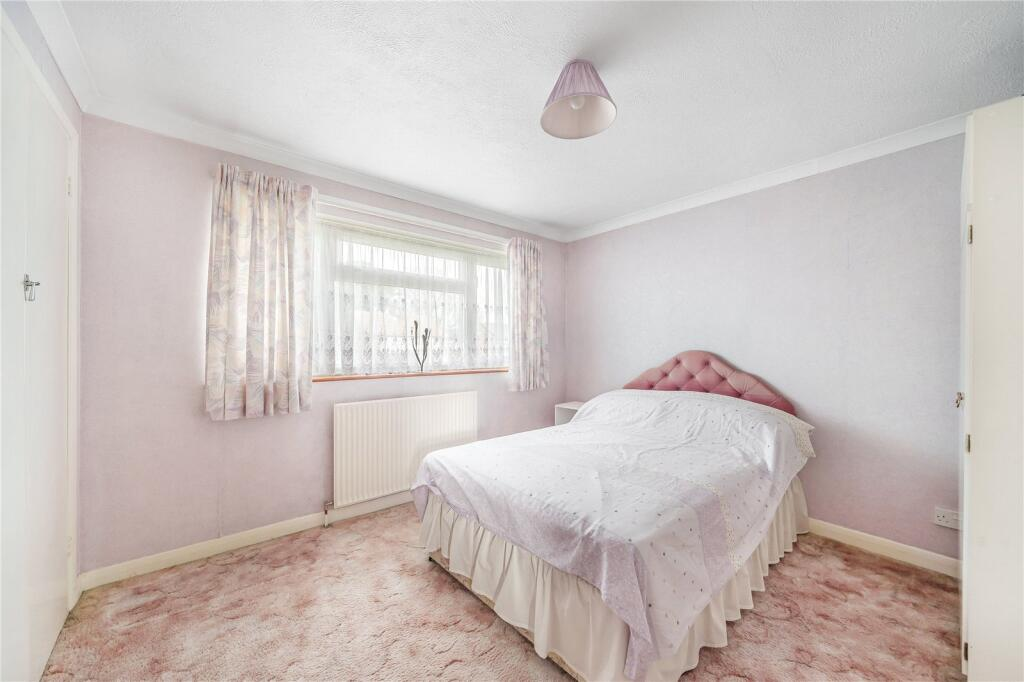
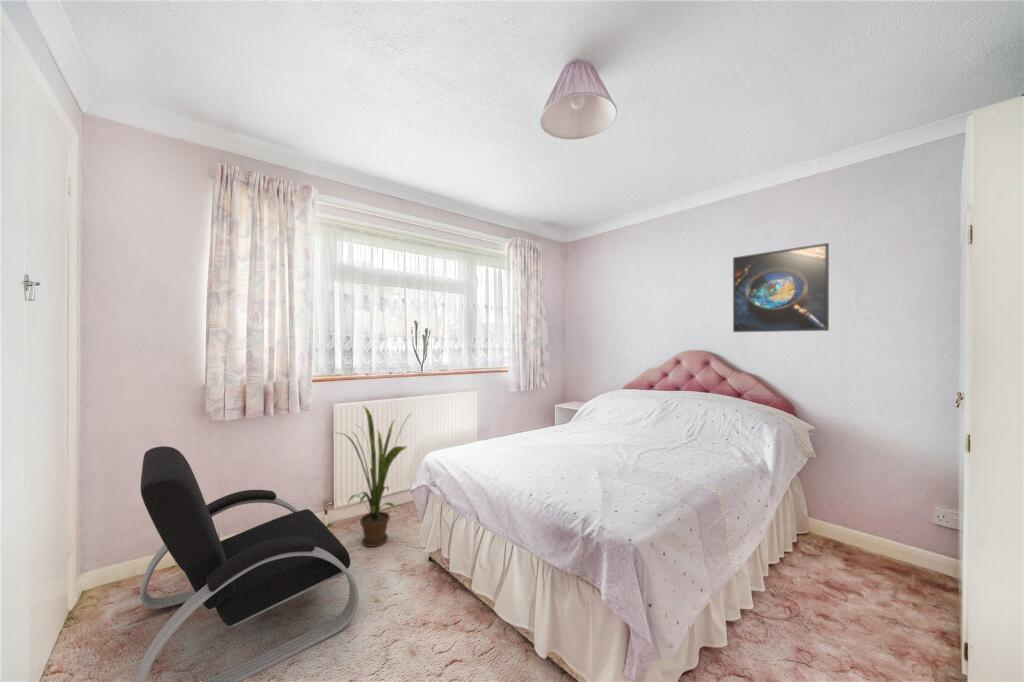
+ armchair [134,445,360,682]
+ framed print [732,242,830,333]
+ house plant [336,404,413,548]
